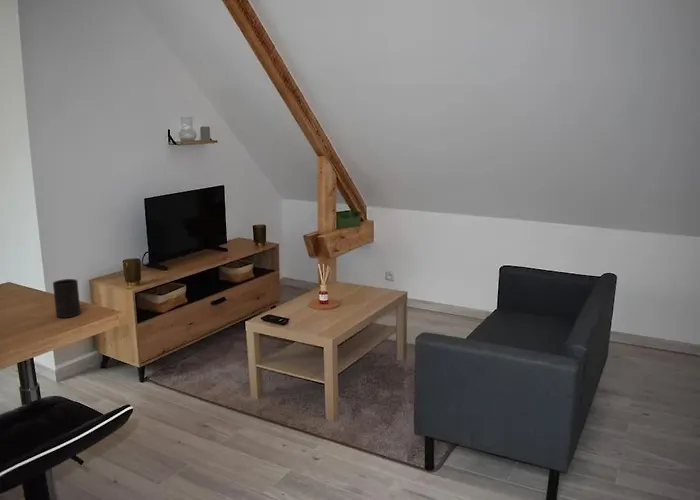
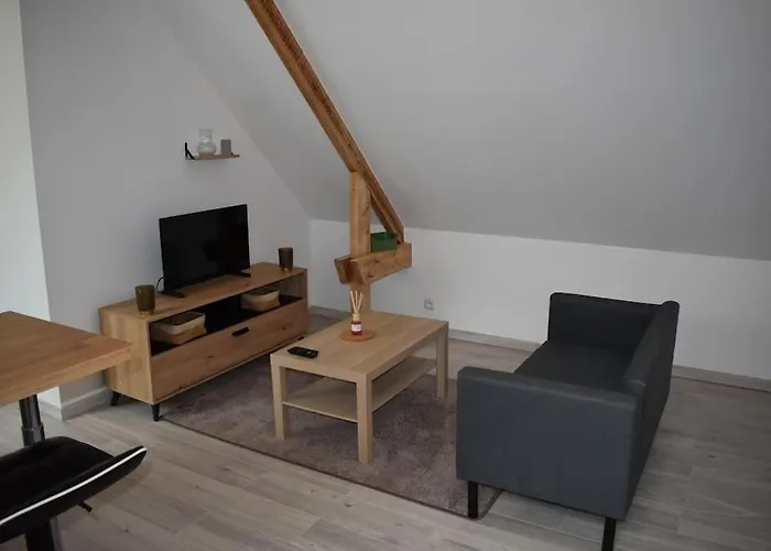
- cup [52,278,81,318]
